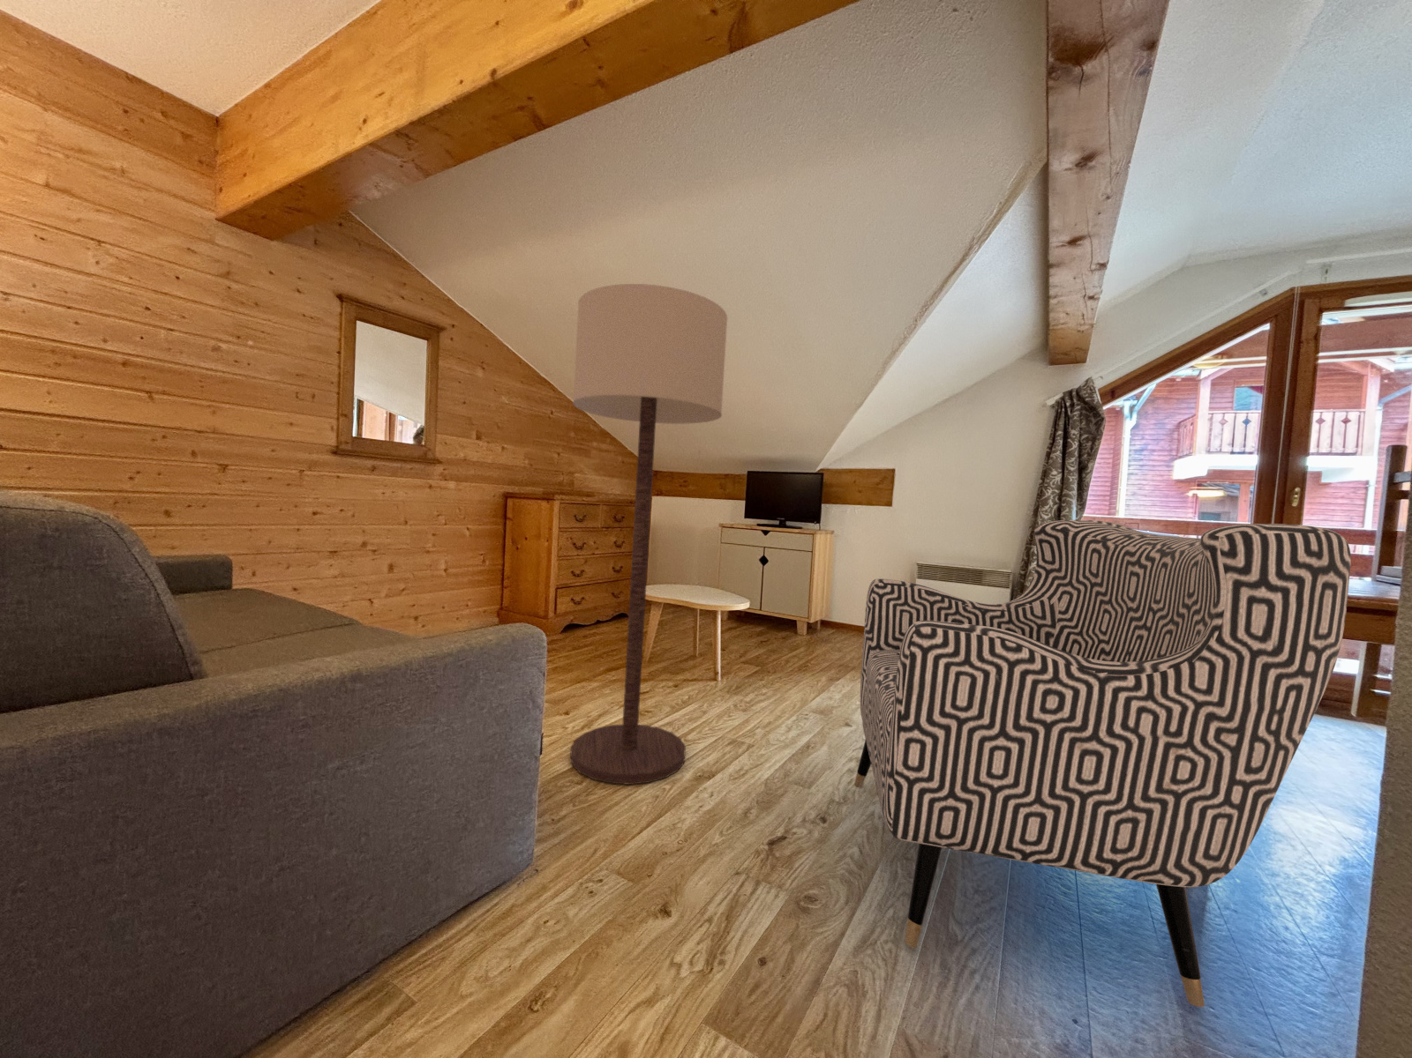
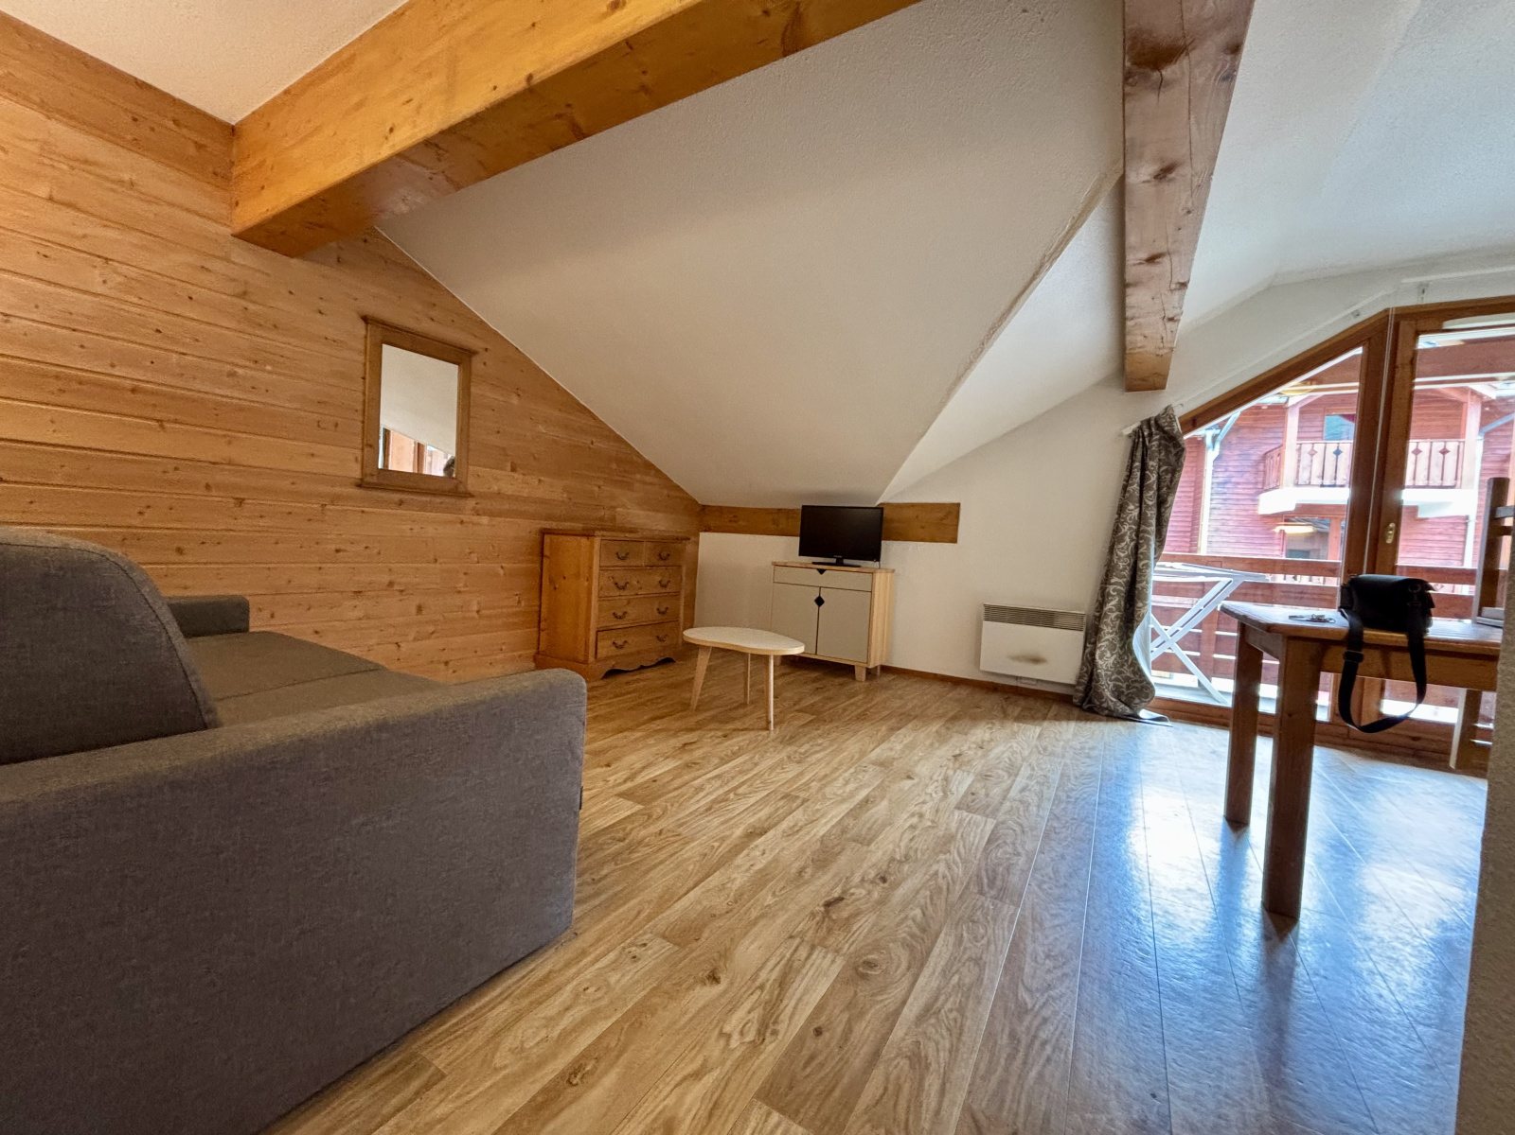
- floor lamp [569,283,728,786]
- armchair [854,519,1352,1008]
